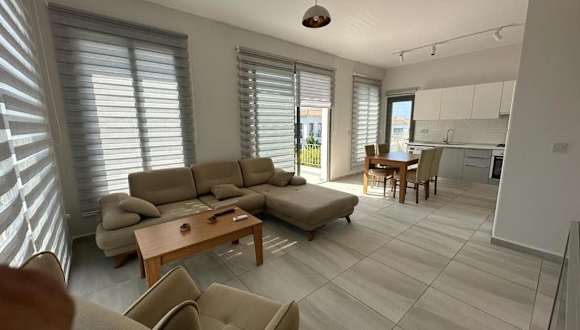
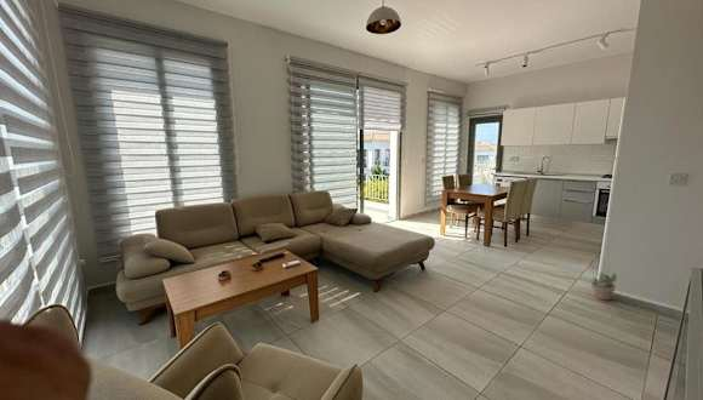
+ decorative plant [590,270,618,301]
